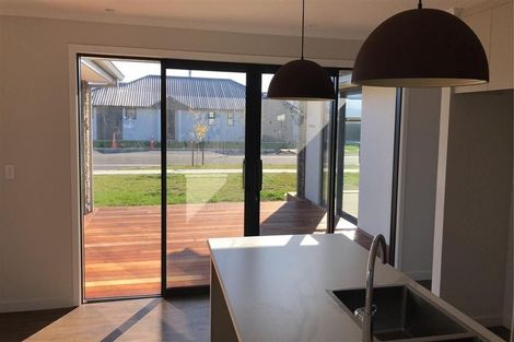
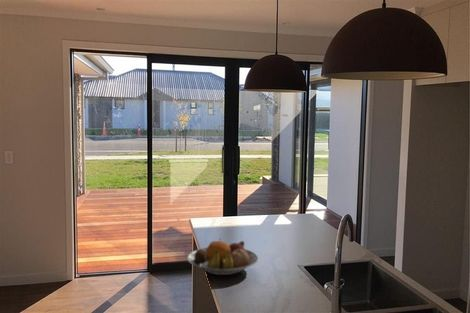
+ fruit bowl [186,237,259,276]
